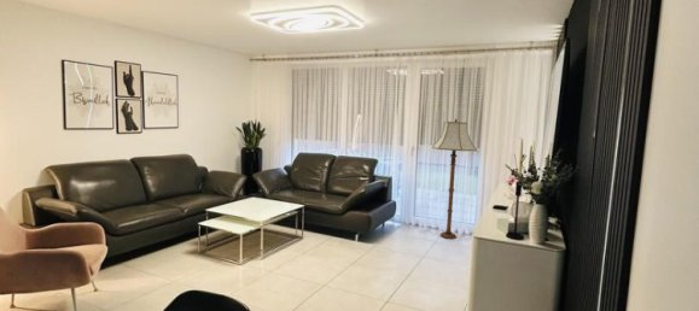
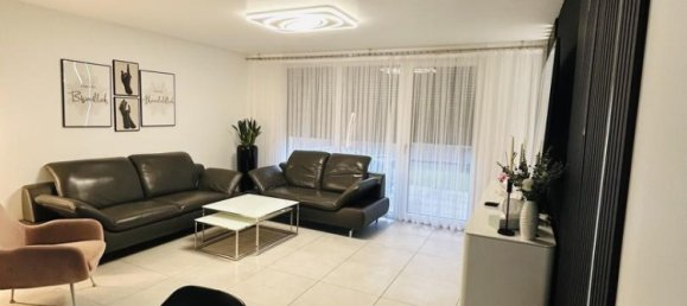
- floor lamp [431,118,478,240]
